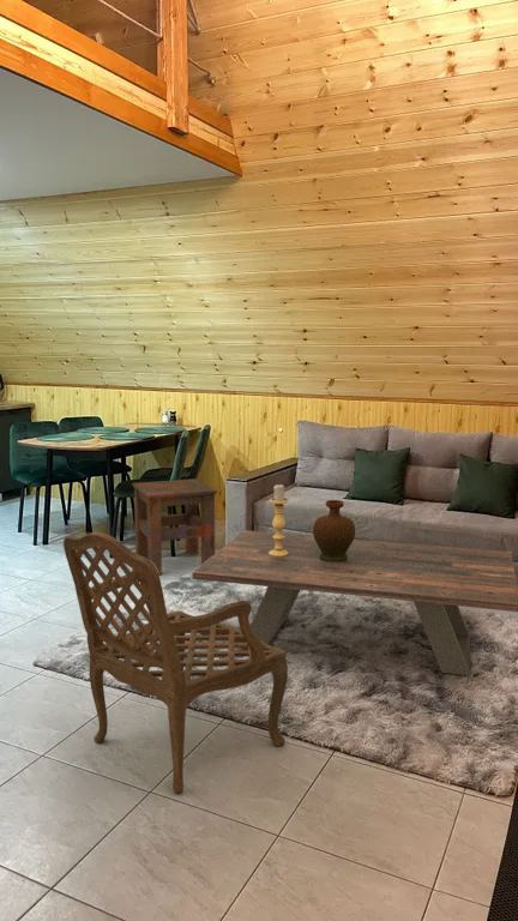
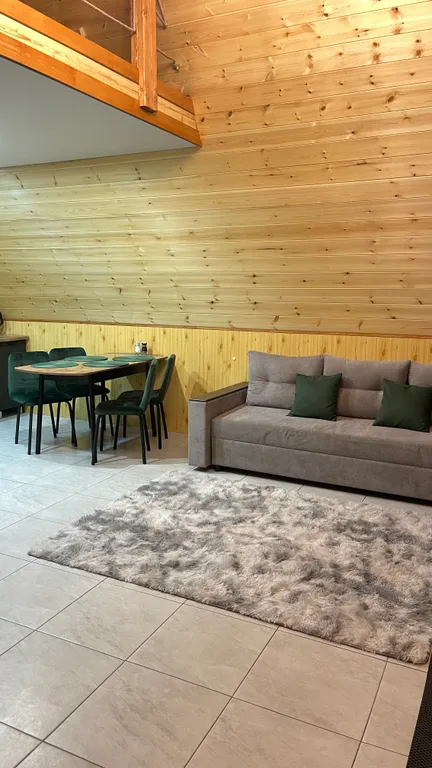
- candle holder [269,483,290,556]
- decorative vase [312,499,356,562]
- armchair [62,531,289,794]
- side table [131,477,218,576]
- coffee table [192,529,518,678]
